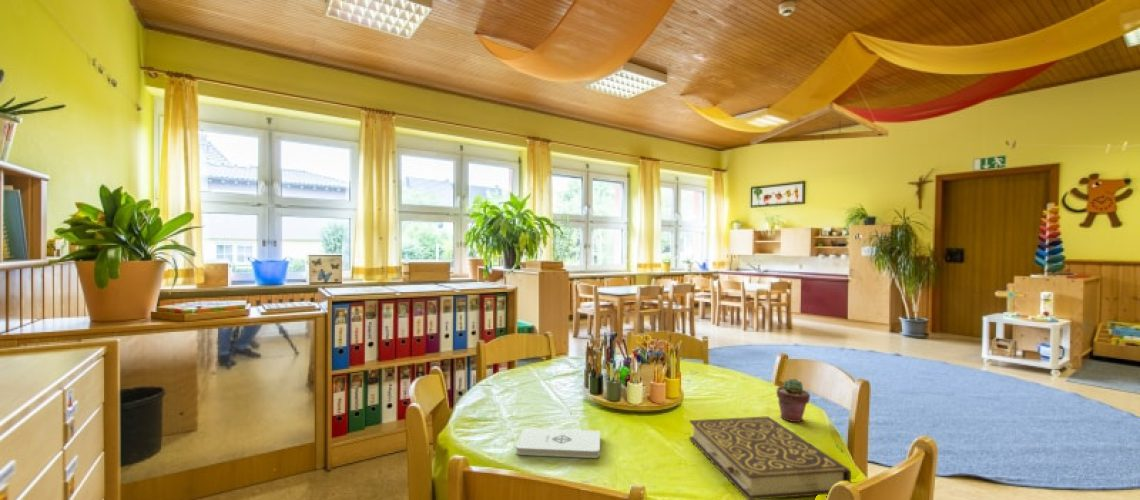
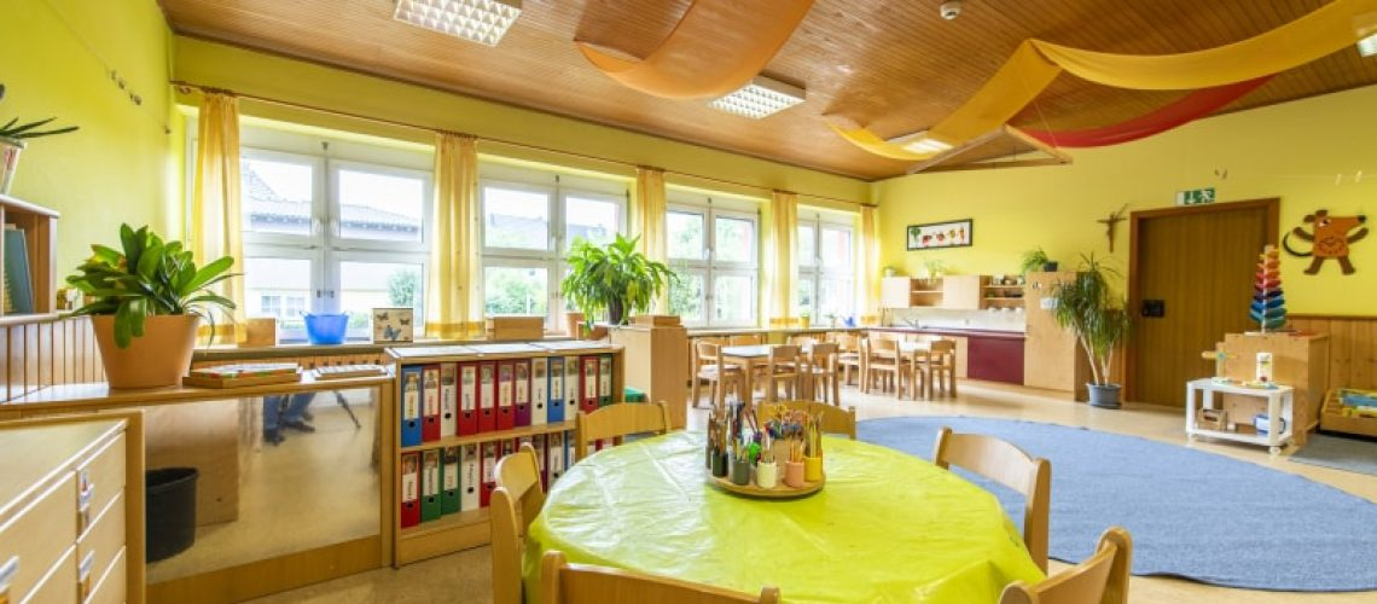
- book [688,415,852,500]
- potted succulent [775,378,811,423]
- notepad [515,427,601,459]
